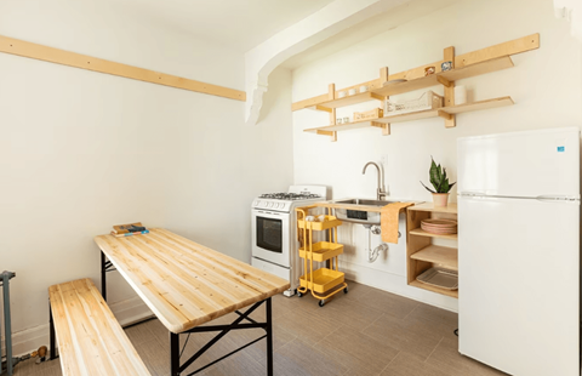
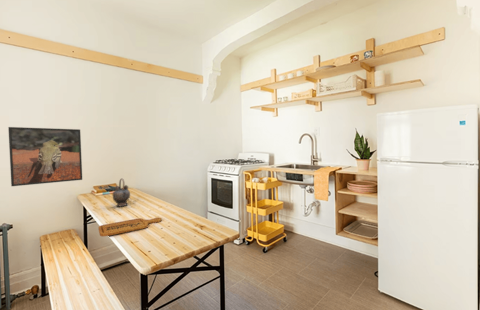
+ cutting board [97,217,163,237]
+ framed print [7,126,83,187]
+ teapot [112,178,131,207]
